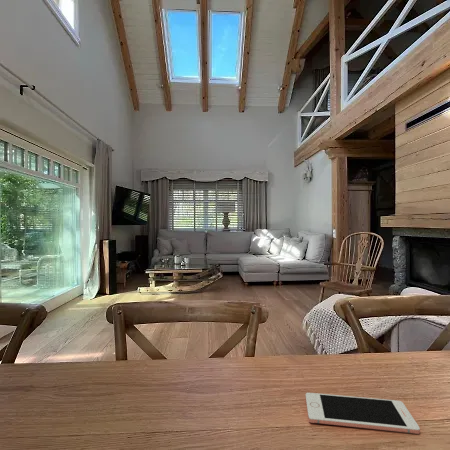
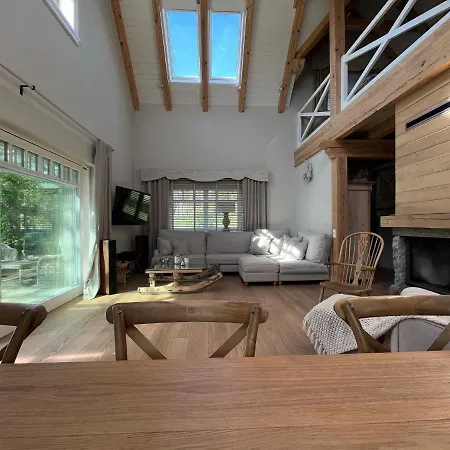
- cell phone [305,392,421,435]
